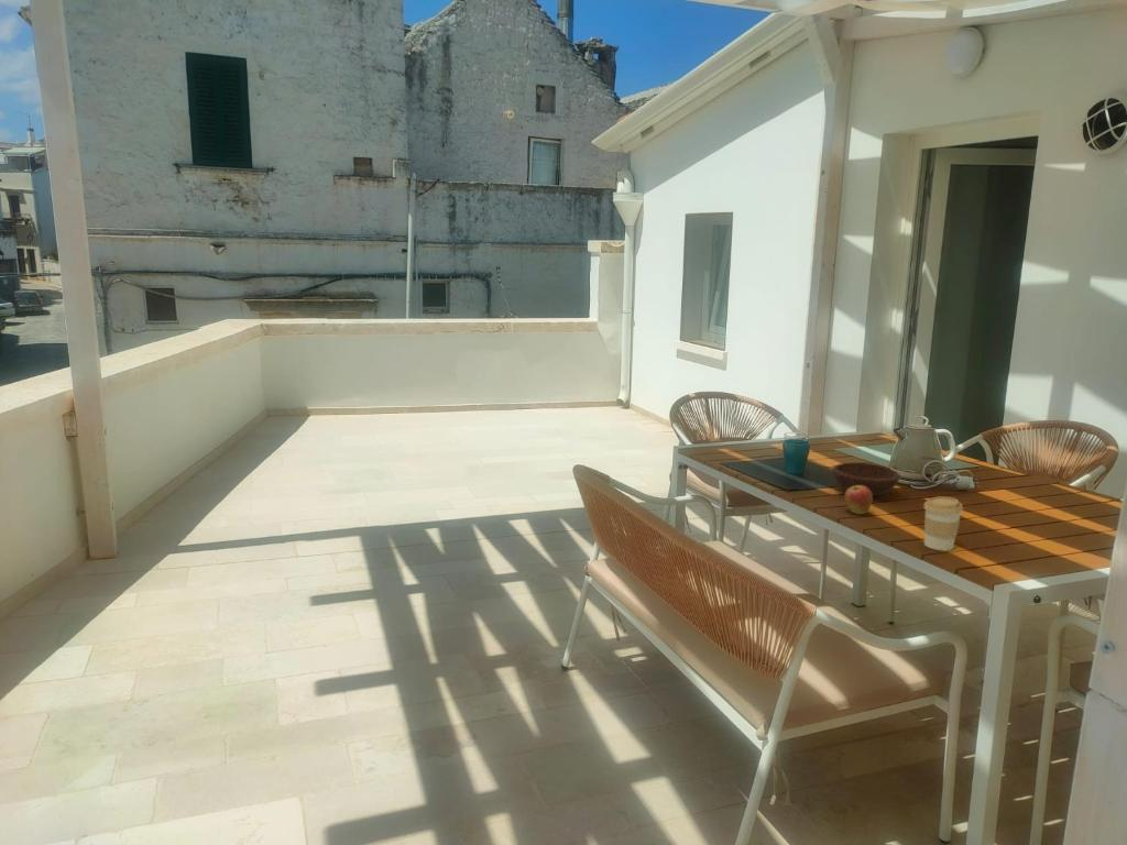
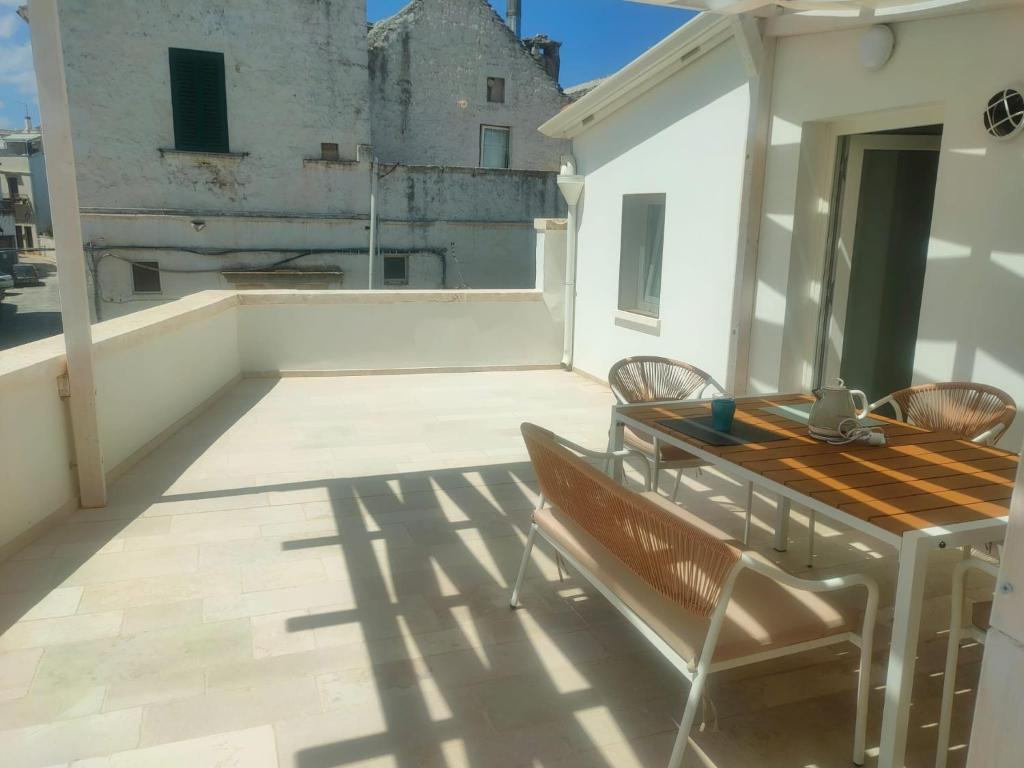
- bowl [831,462,901,497]
- coffee cup [922,496,964,552]
- apple [843,483,874,515]
